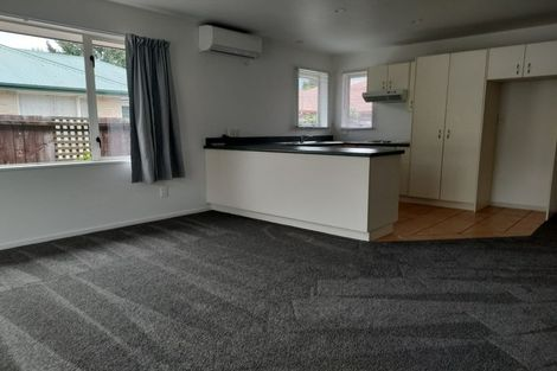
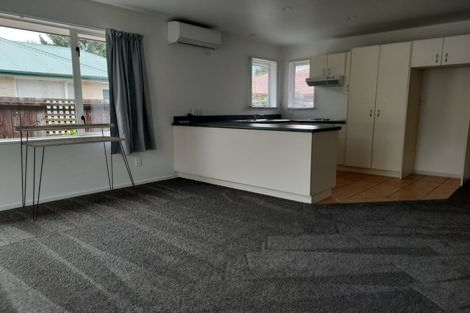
+ desk [14,122,139,222]
